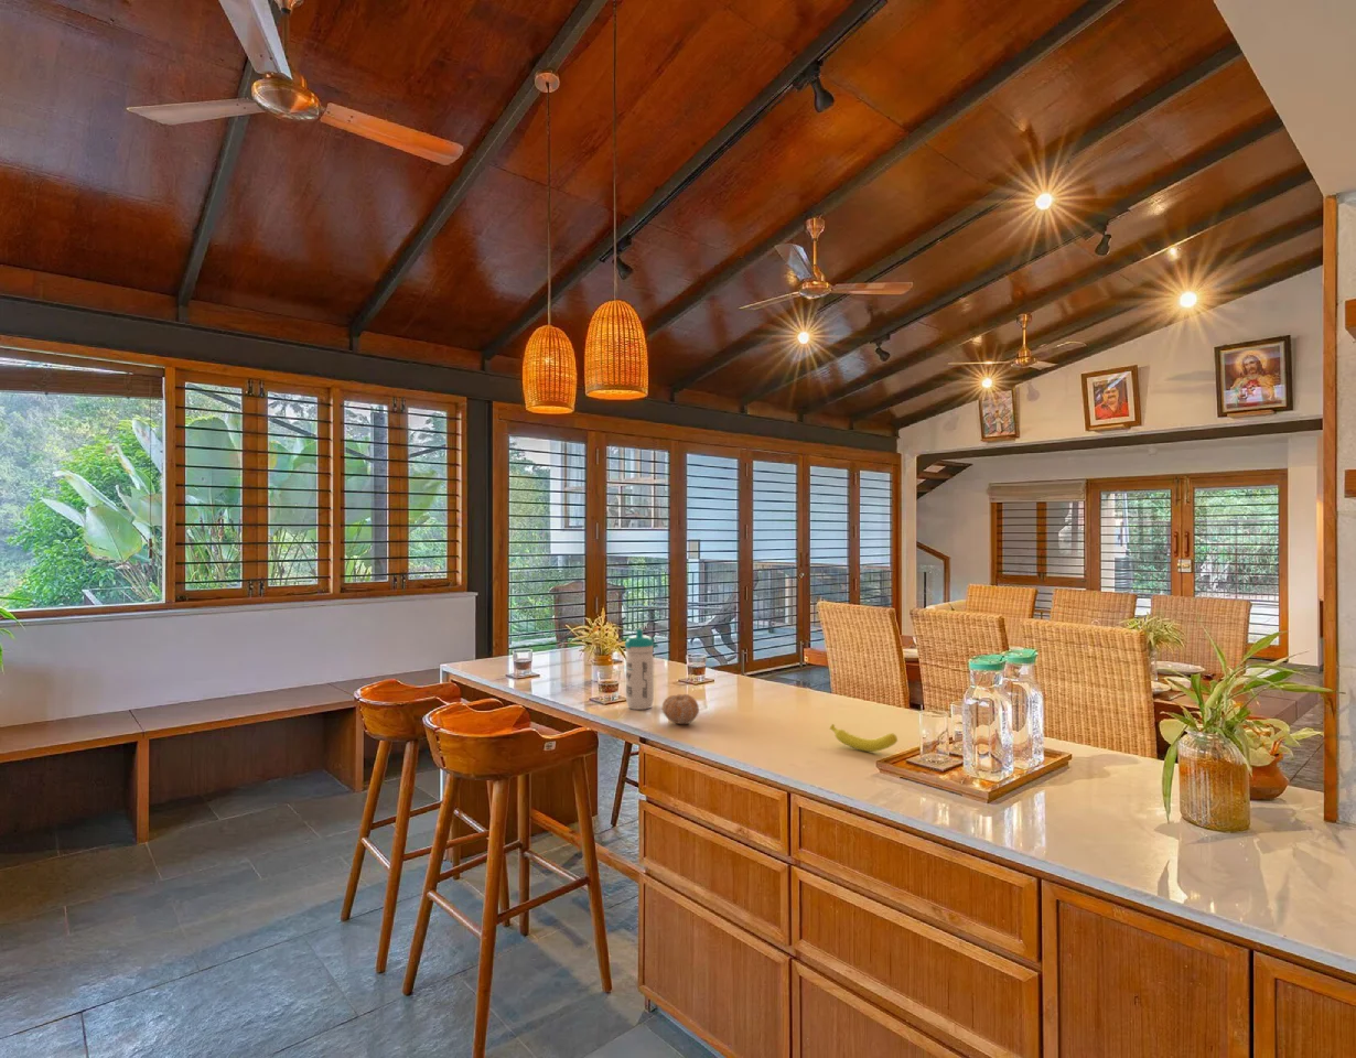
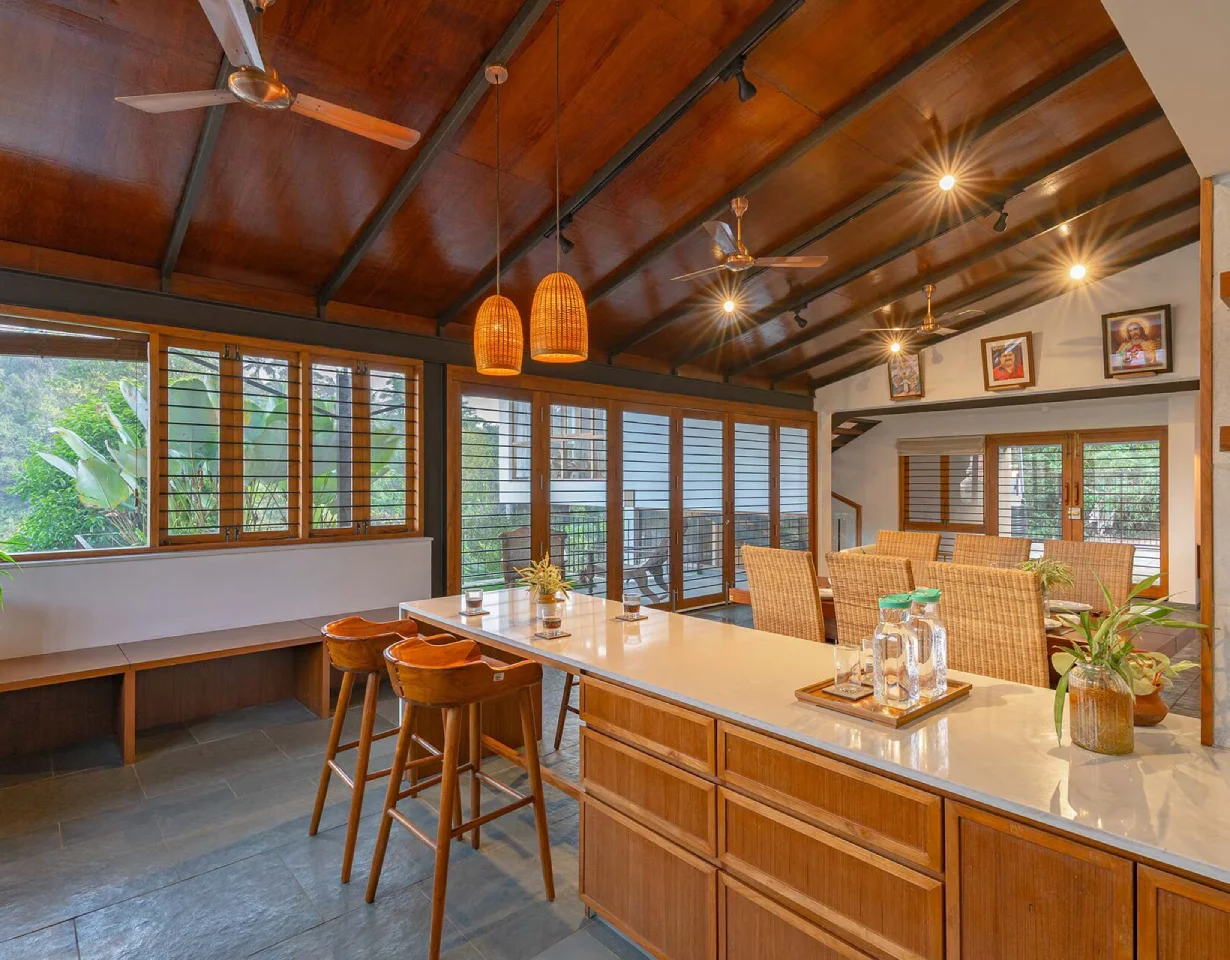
- water bottle [624,628,655,711]
- fruit [661,693,700,725]
- banana [829,723,898,753]
